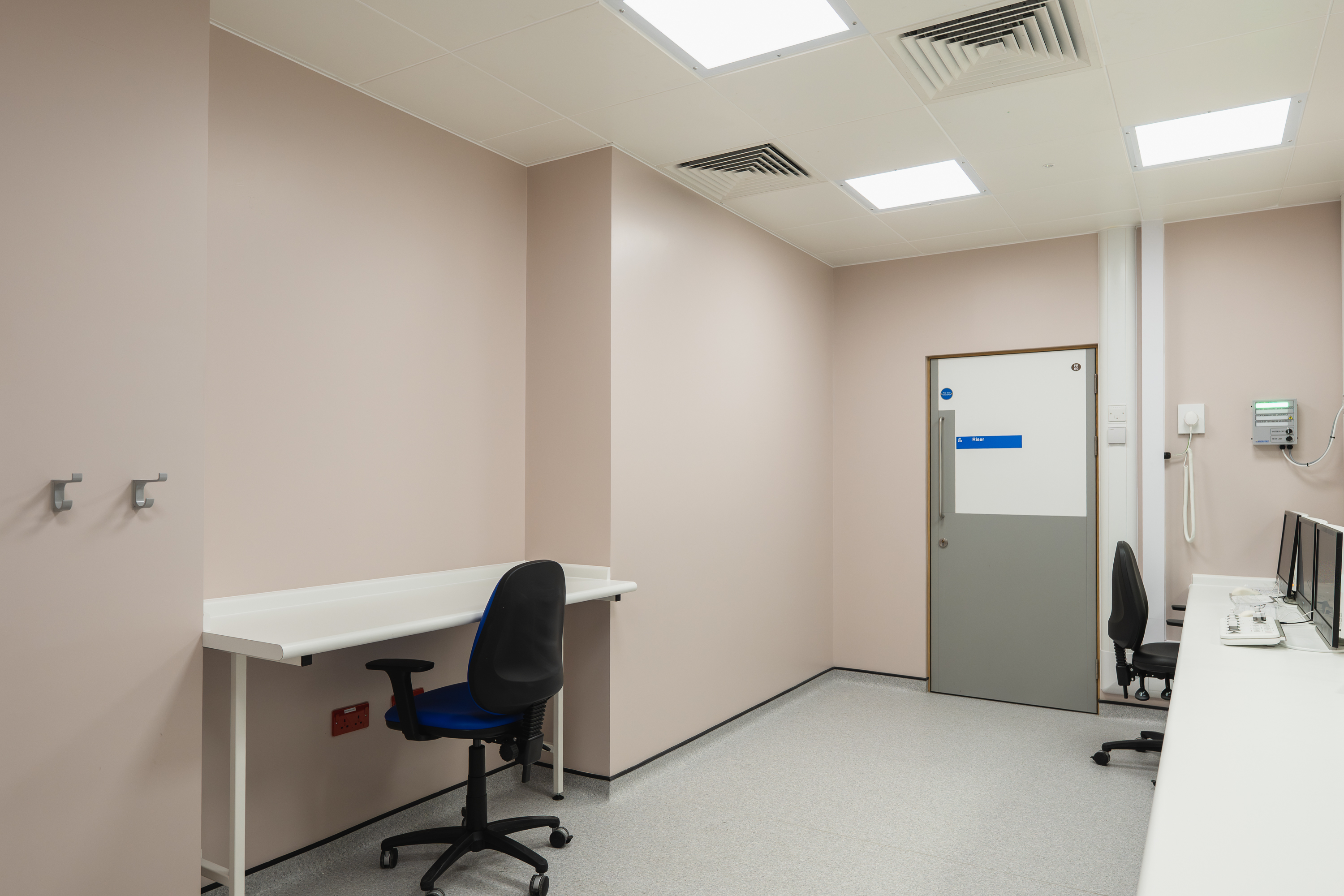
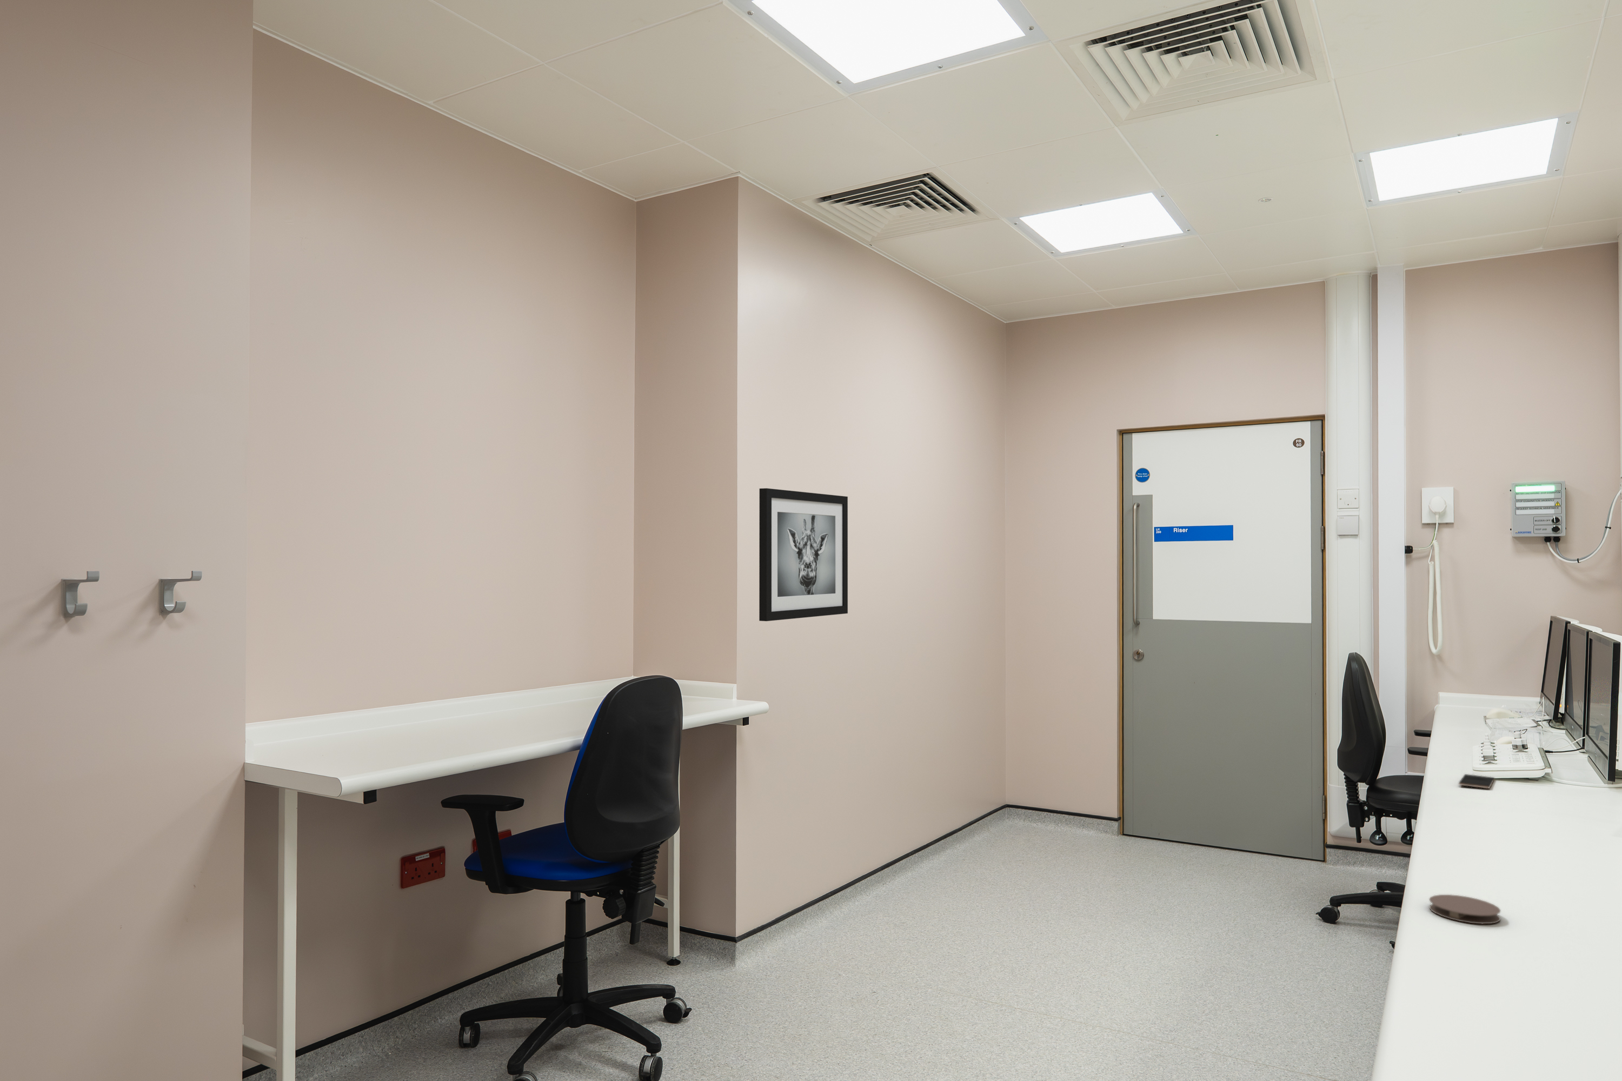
+ coaster [1429,894,1501,924]
+ smartphone [1458,773,1495,789]
+ wall art [759,487,848,621]
